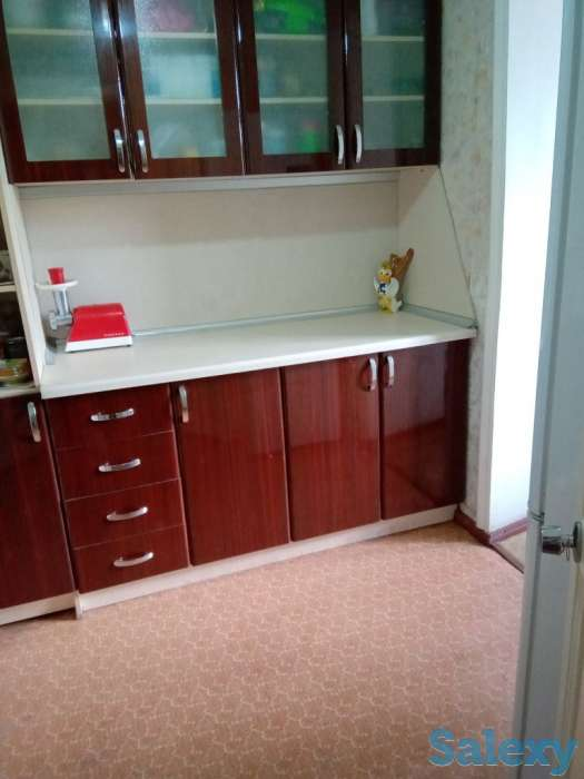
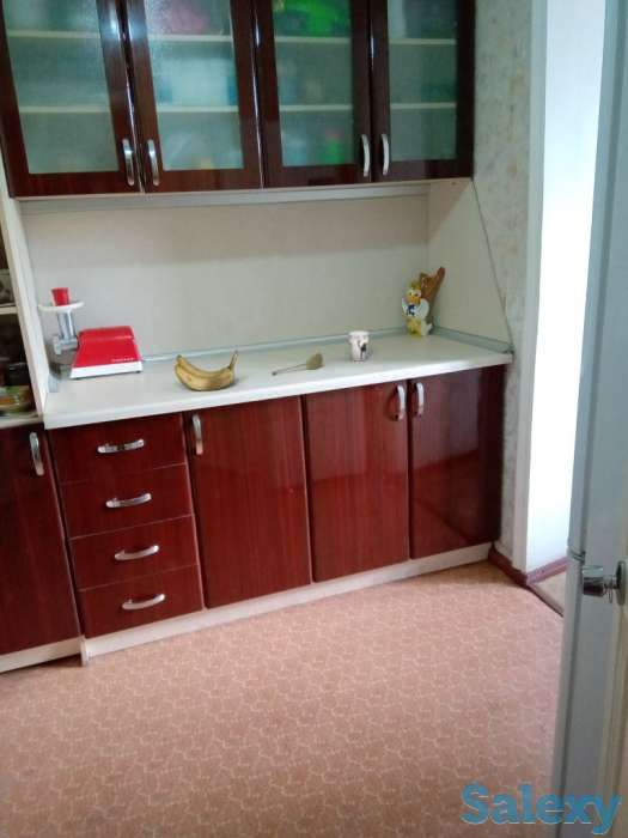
+ soupspoon [270,352,324,376]
+ banana [173,348,239,391]
+ cup [347,329,370,363]
